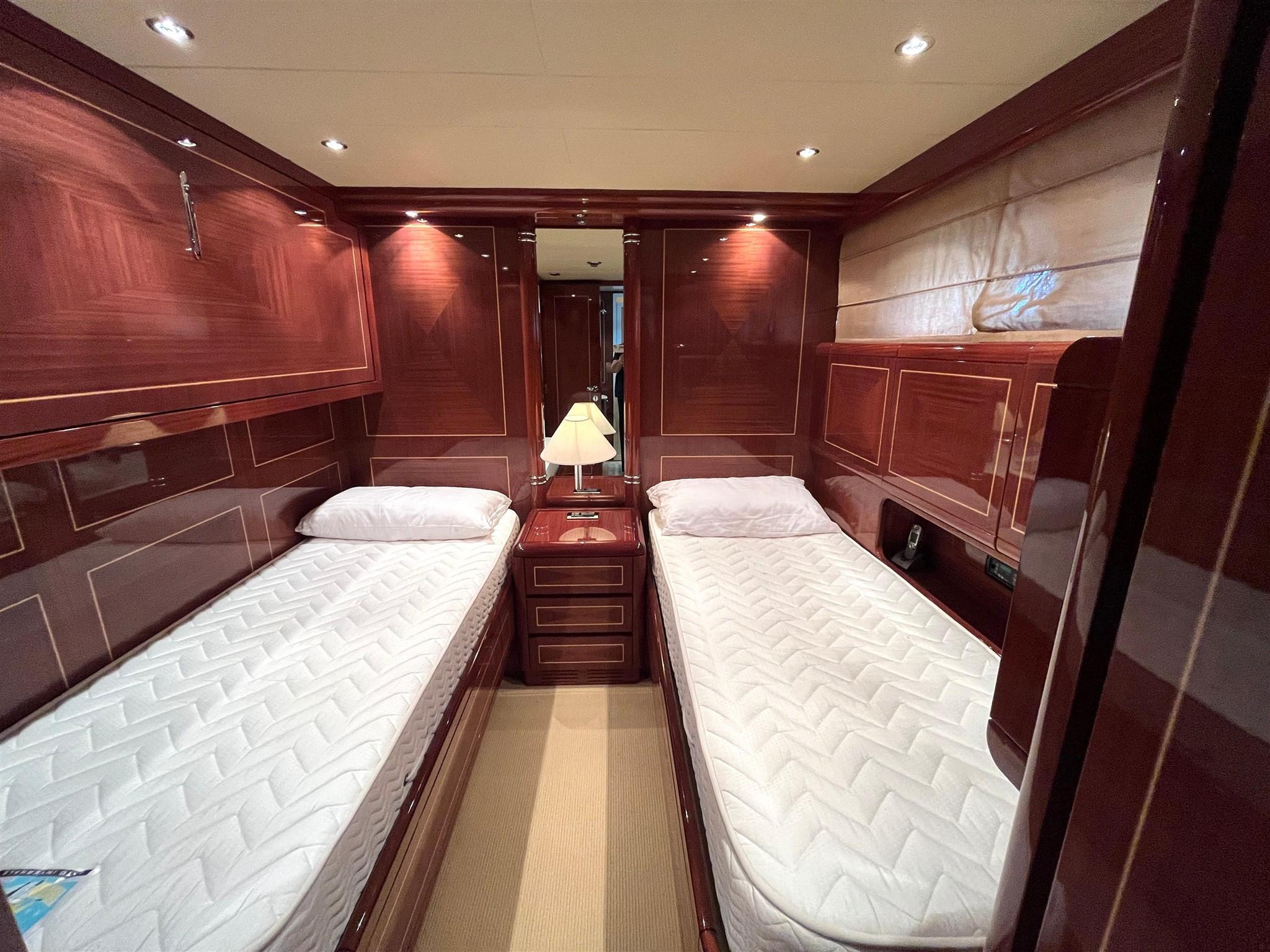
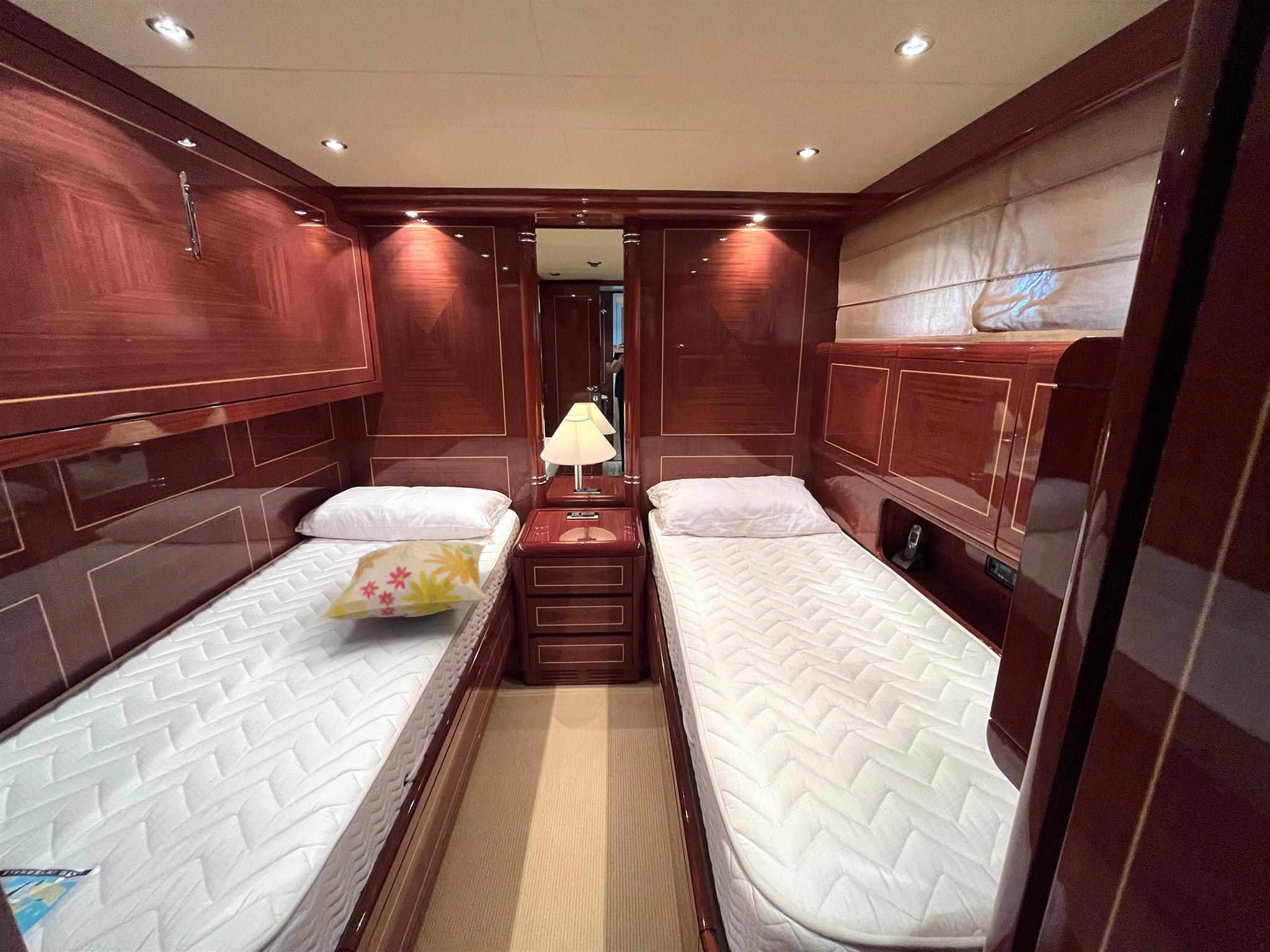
+ decorative pillow [317,539,487,621]
